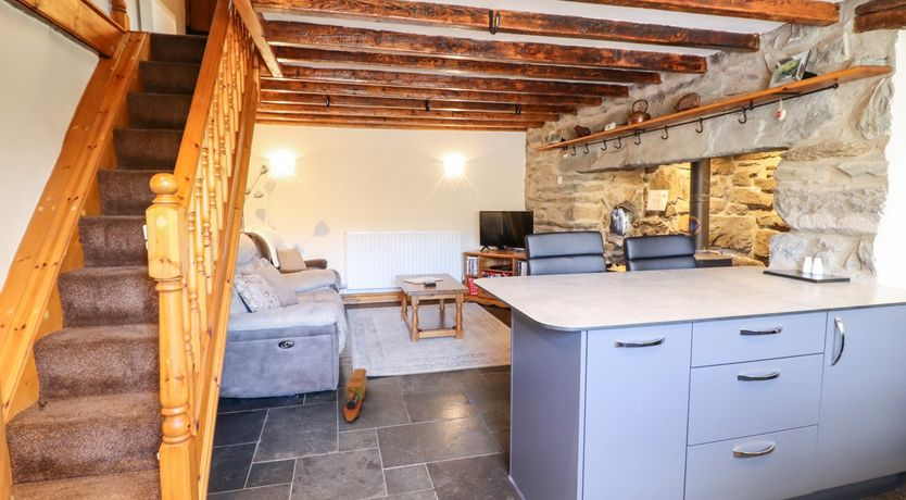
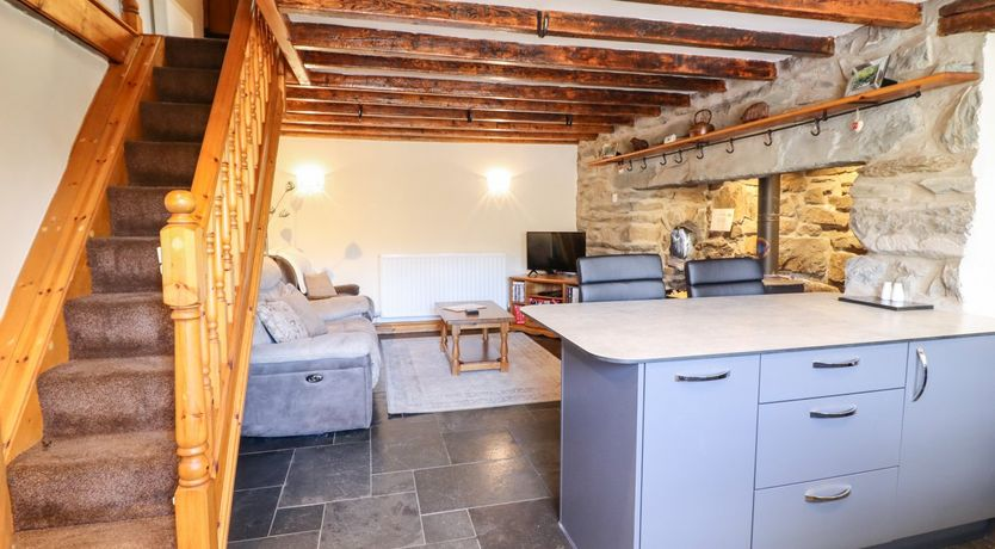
- toy train [342,367,368,422]
